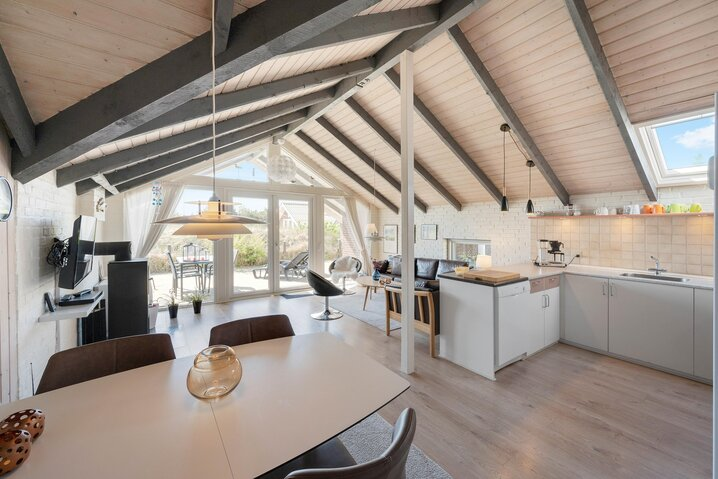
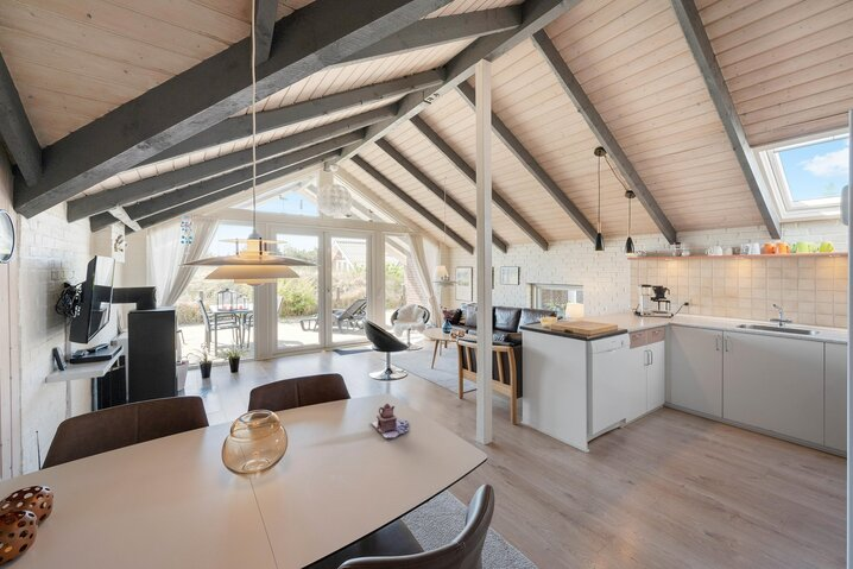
+ teapot [369,403,410,438]
